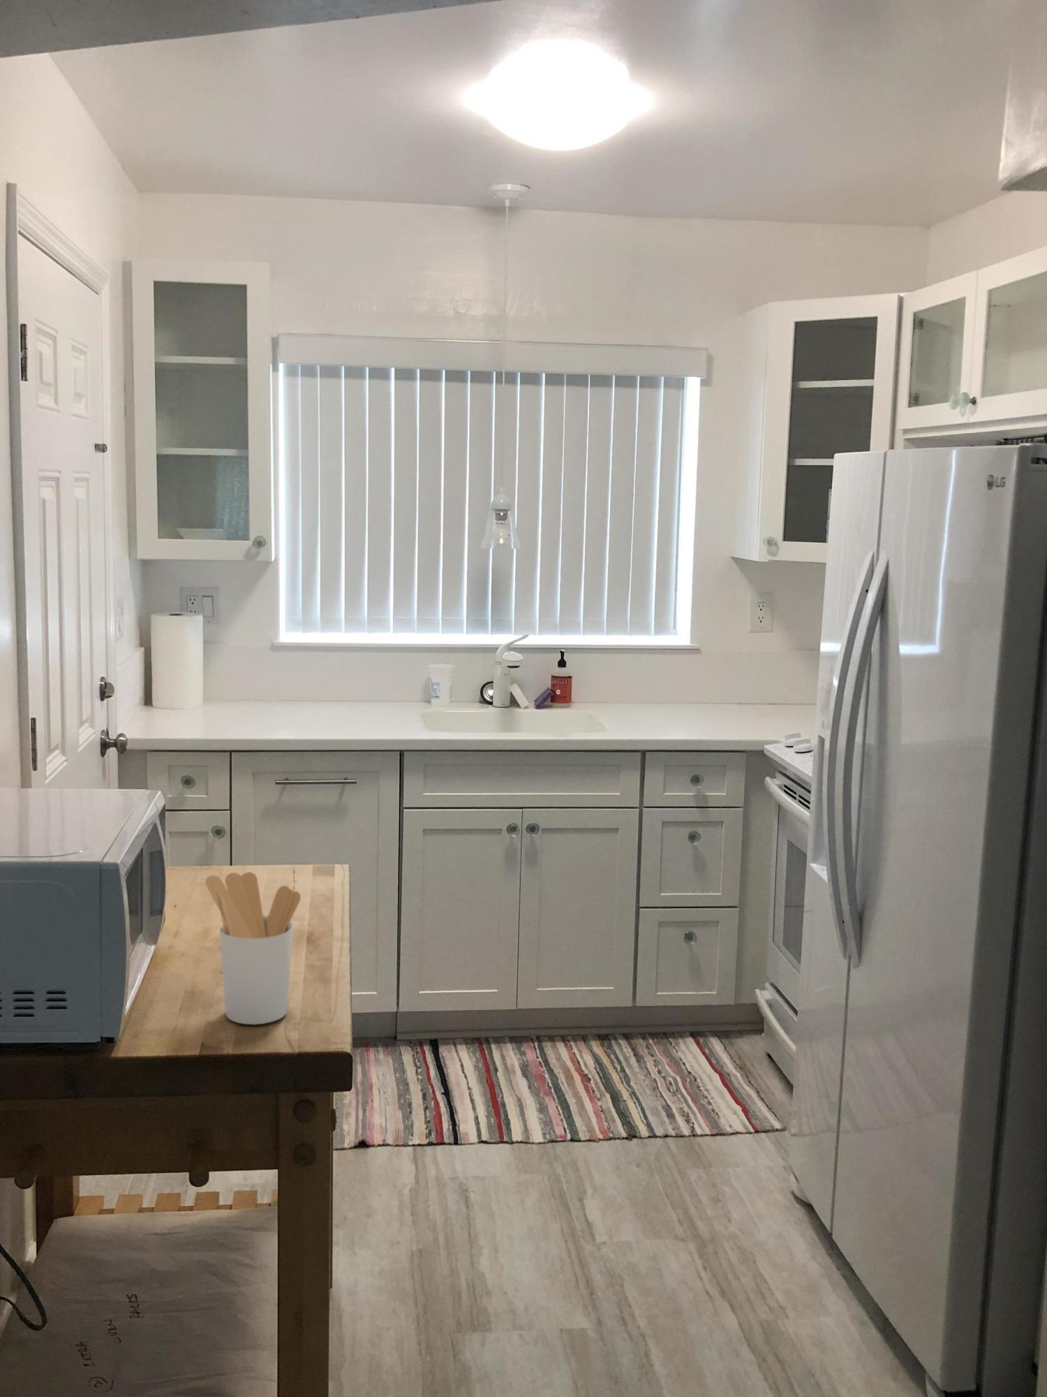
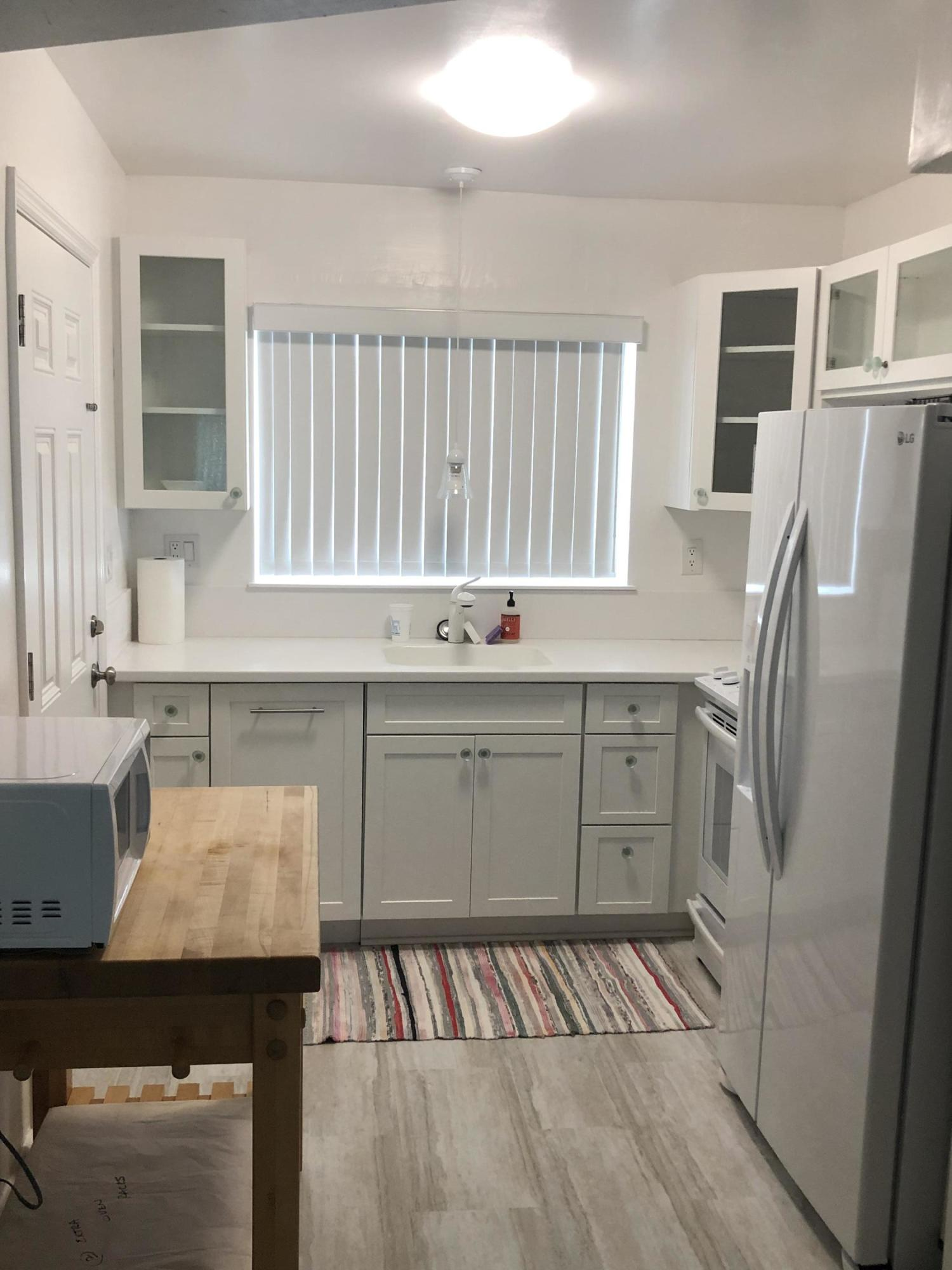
- utensil holder [205,871,301,1025]
